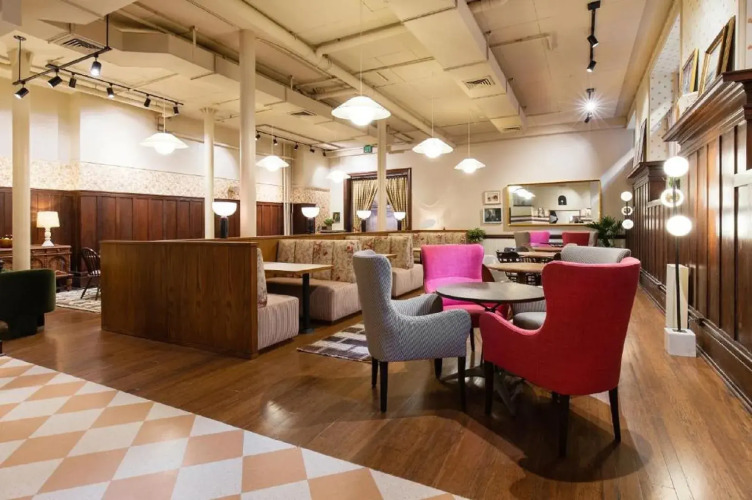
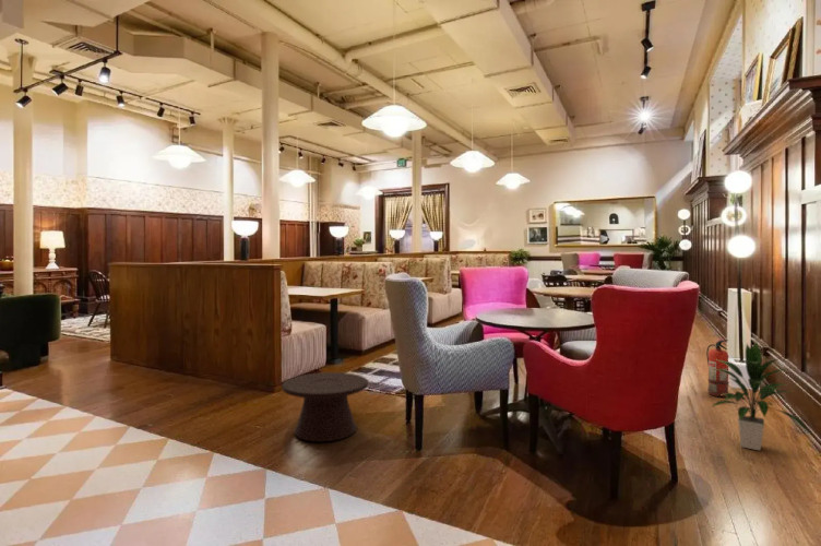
+ side table [281,371,369,442]
+ fire extinguisher [705,339,729,399]
+ indoor plant [710,342,811,451]
